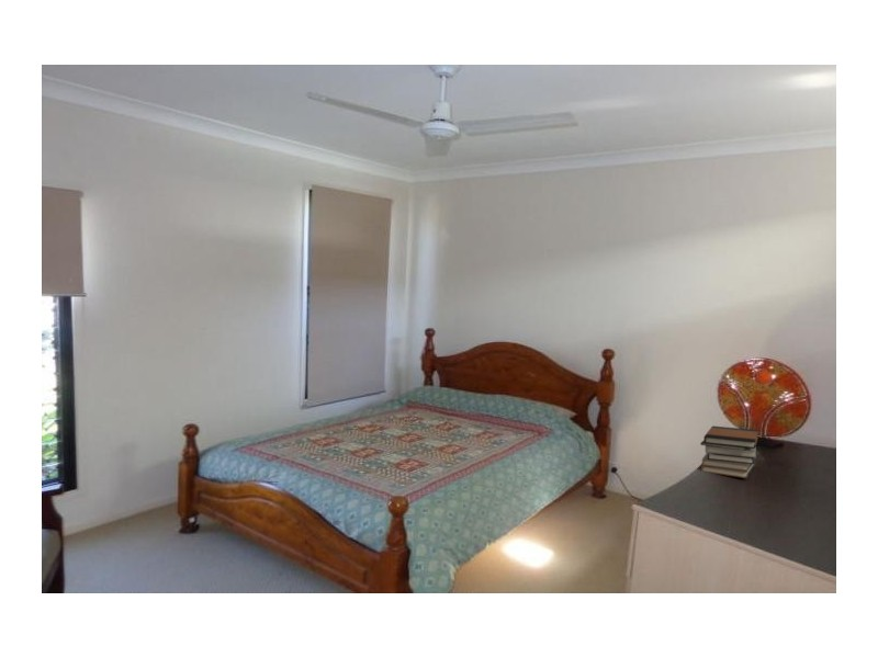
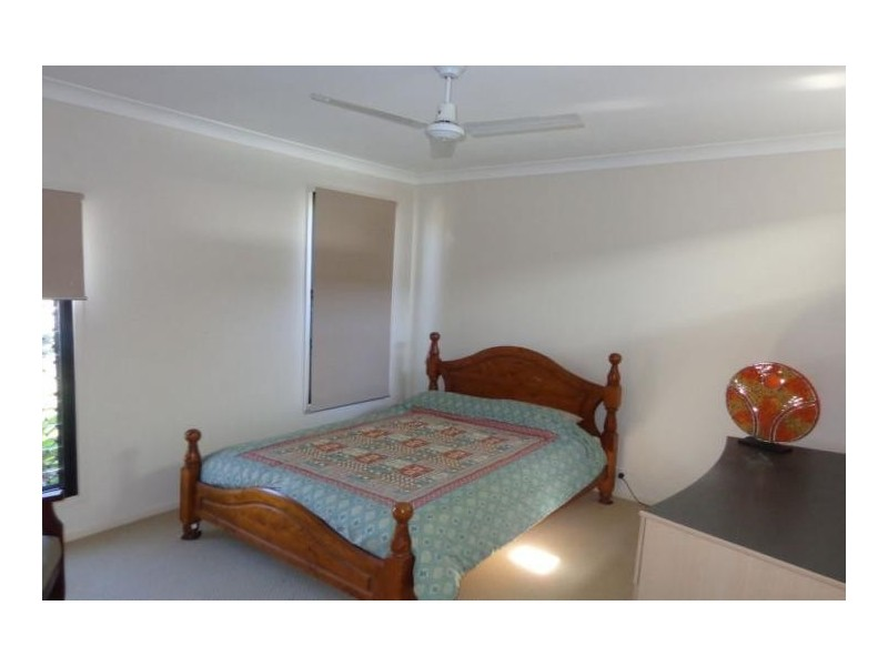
- book stack [699,424,759,479]
